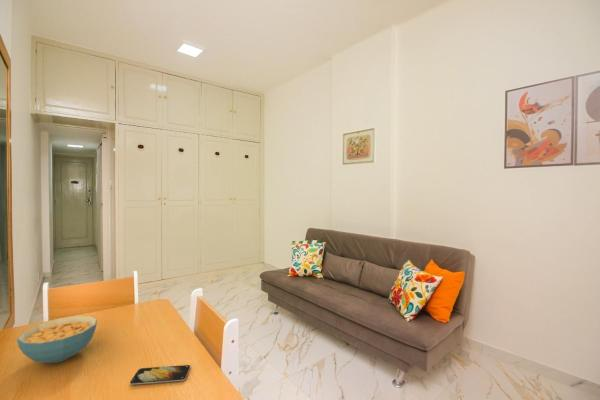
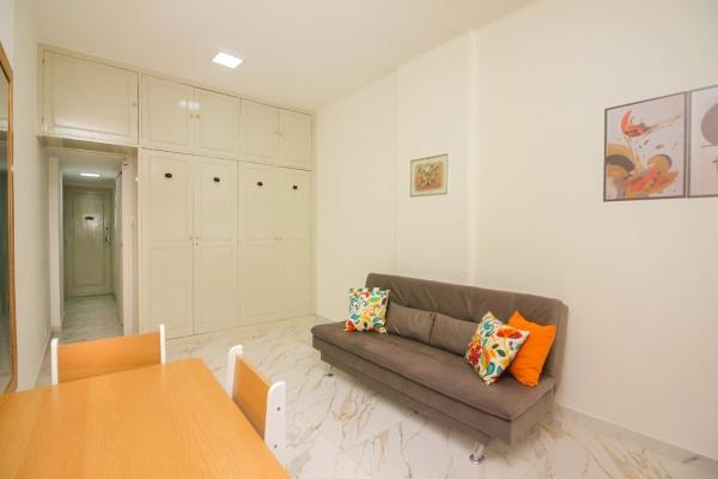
- smartphone [129,364,191,386]
- cereal bowl [16,315,98,364]
